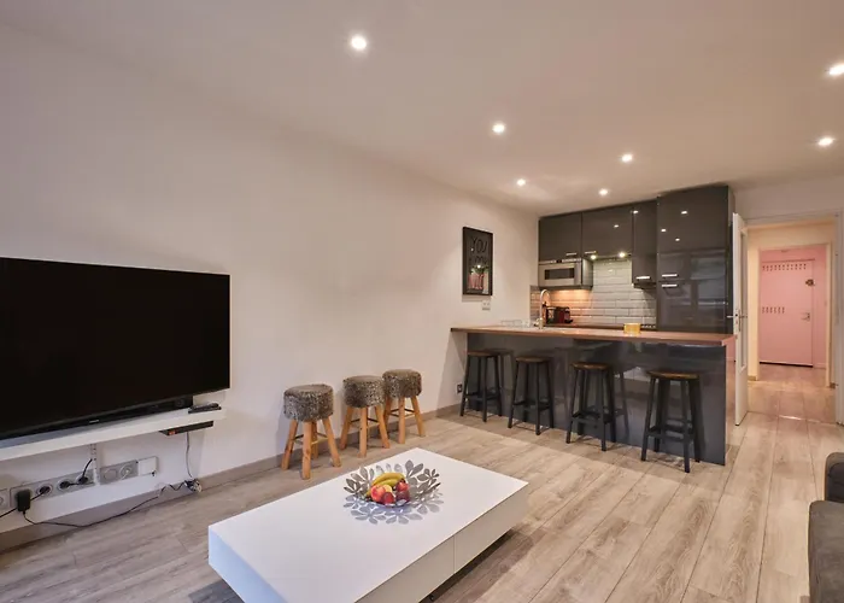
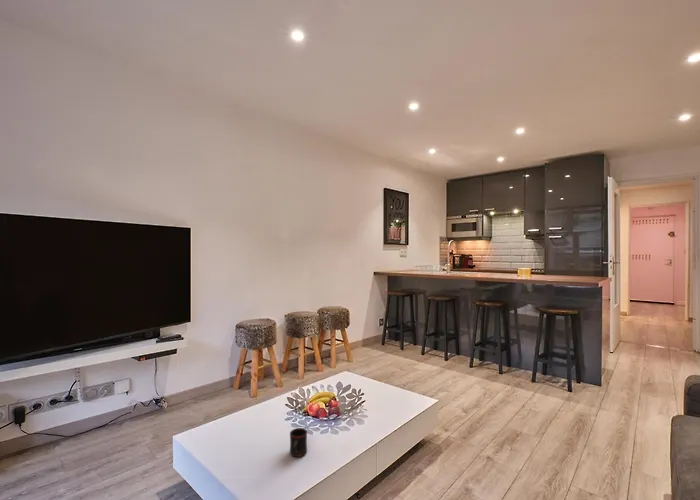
+ mug [289,427,308,458]
